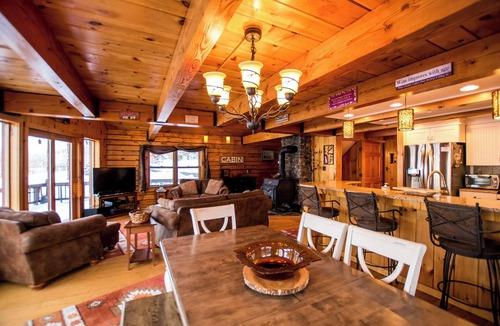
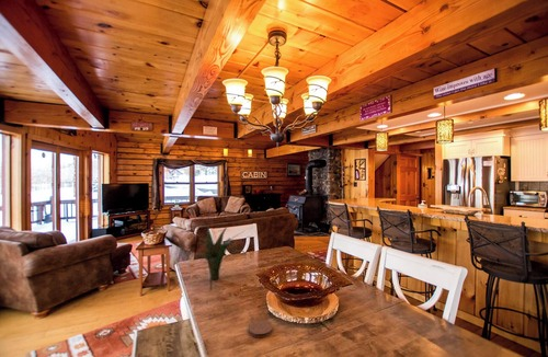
+ coaster [247,319,274,338]
+ plant [195,226,256,291]
